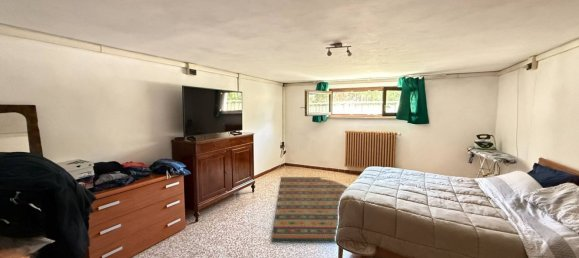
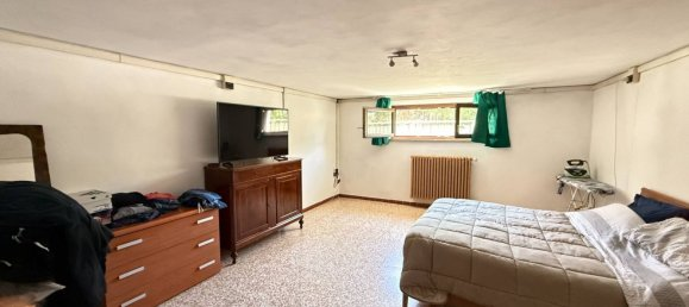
- rug [270,176,349,244]
